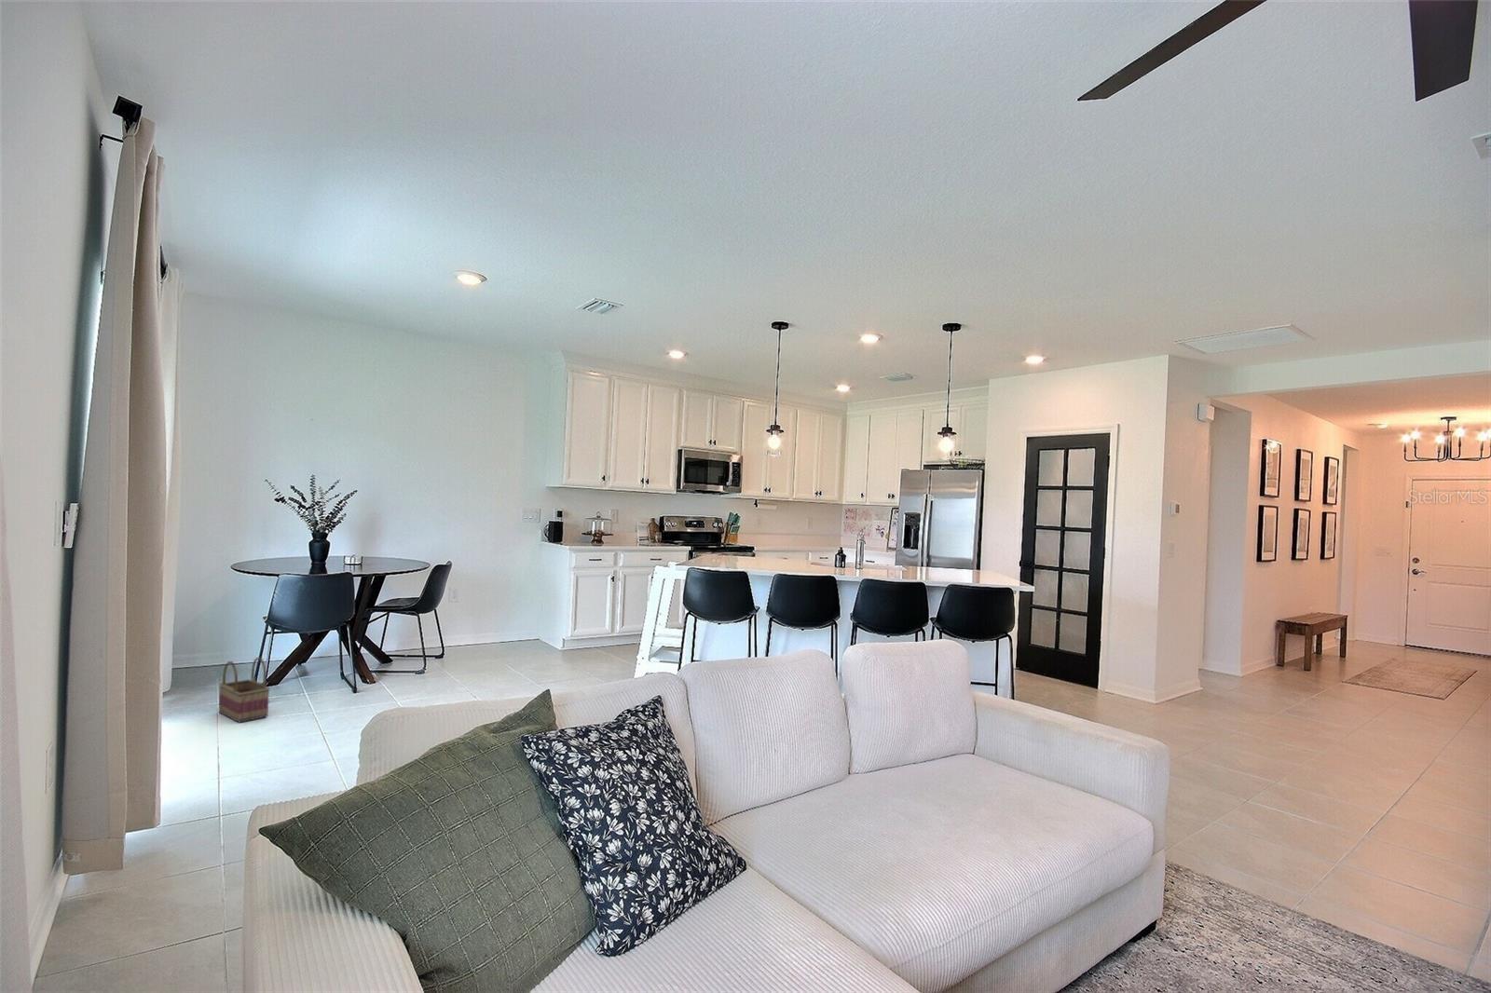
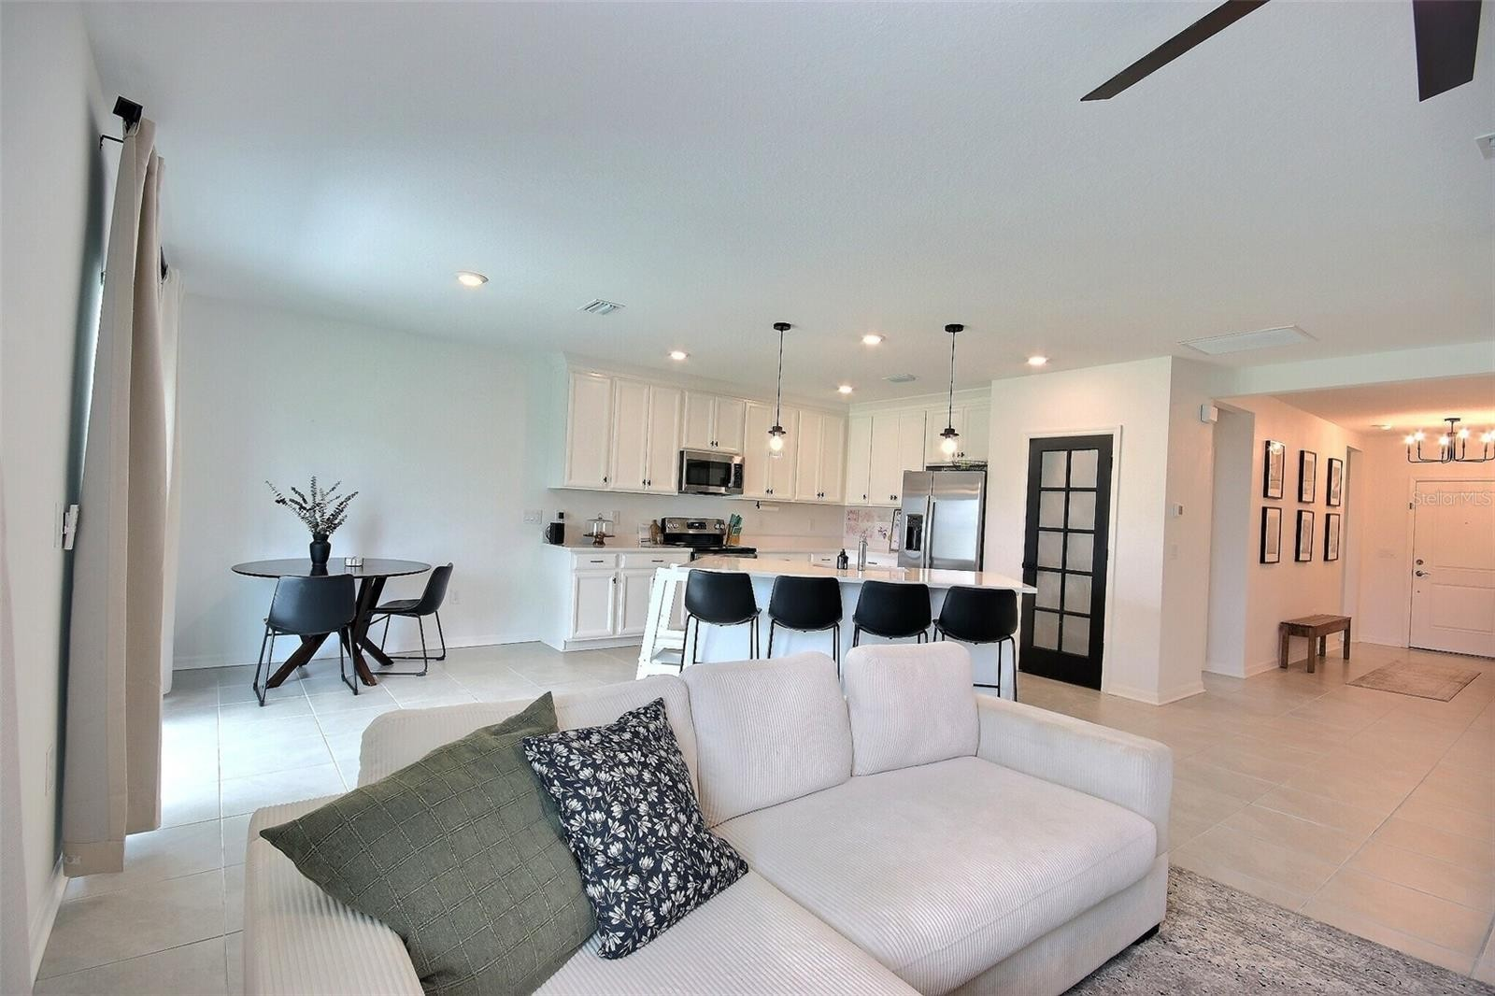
- basket [217,657,272,724]
